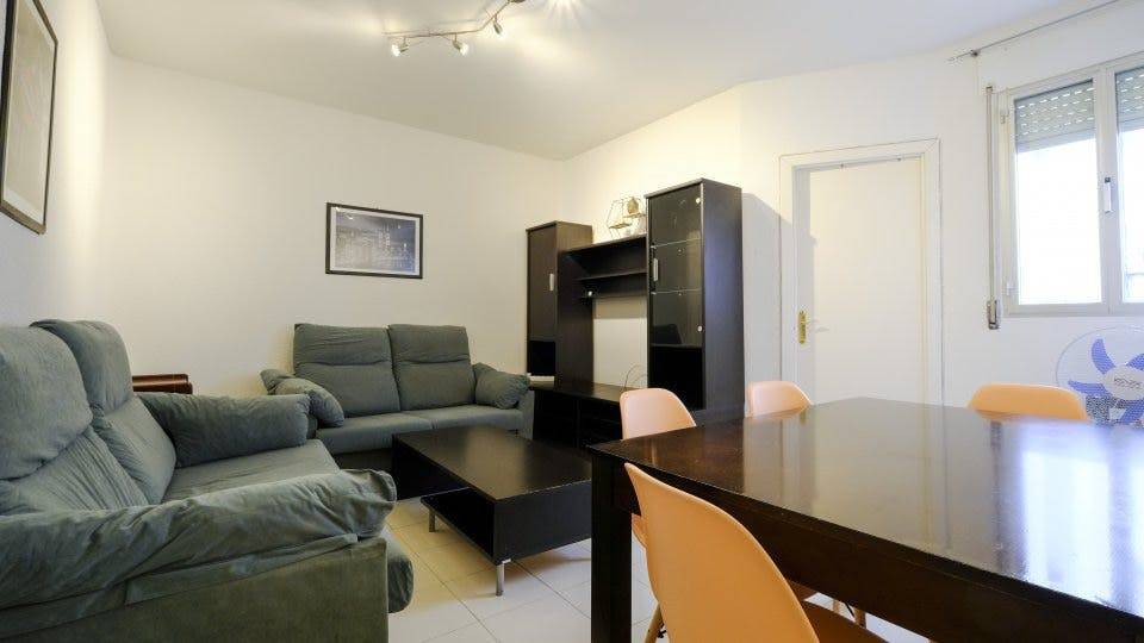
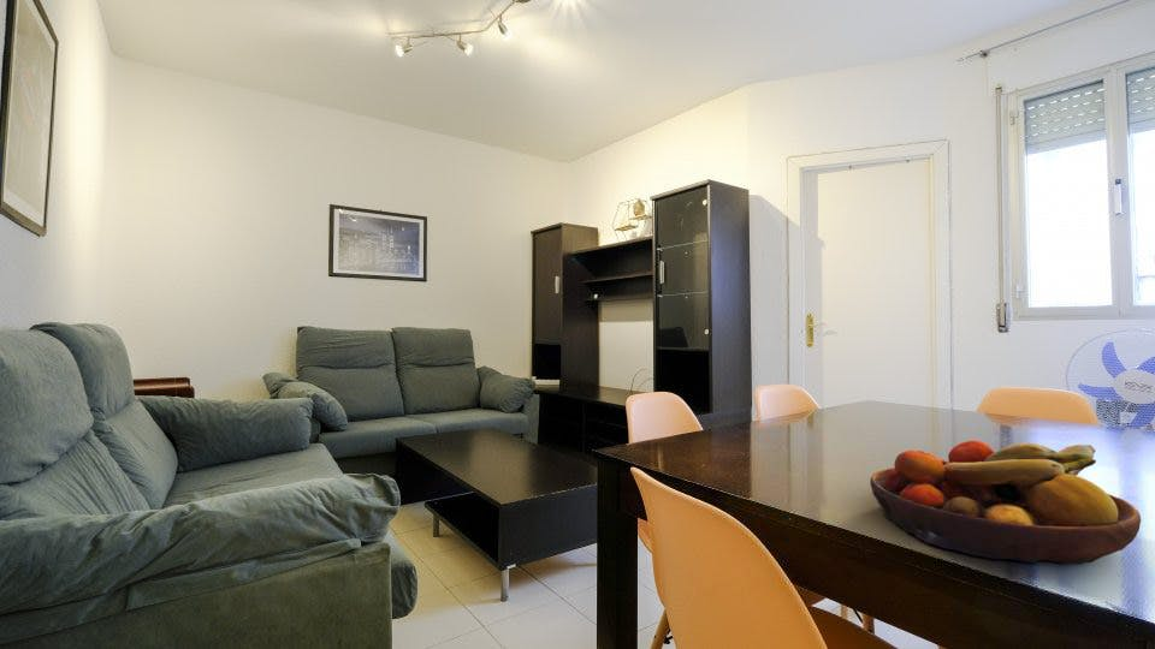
+ fruit bowl [869,439,1142,566]
